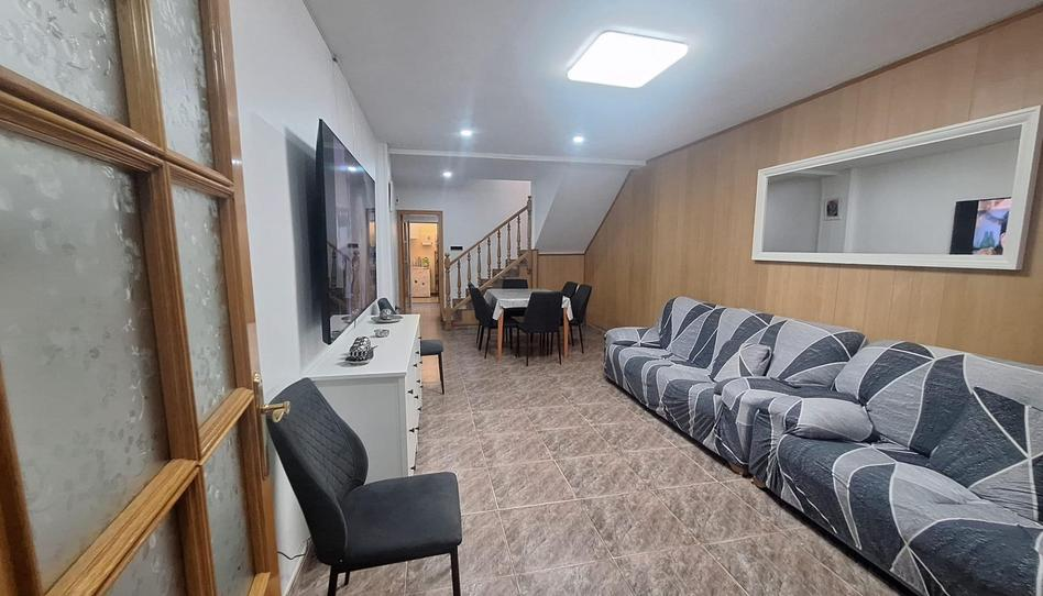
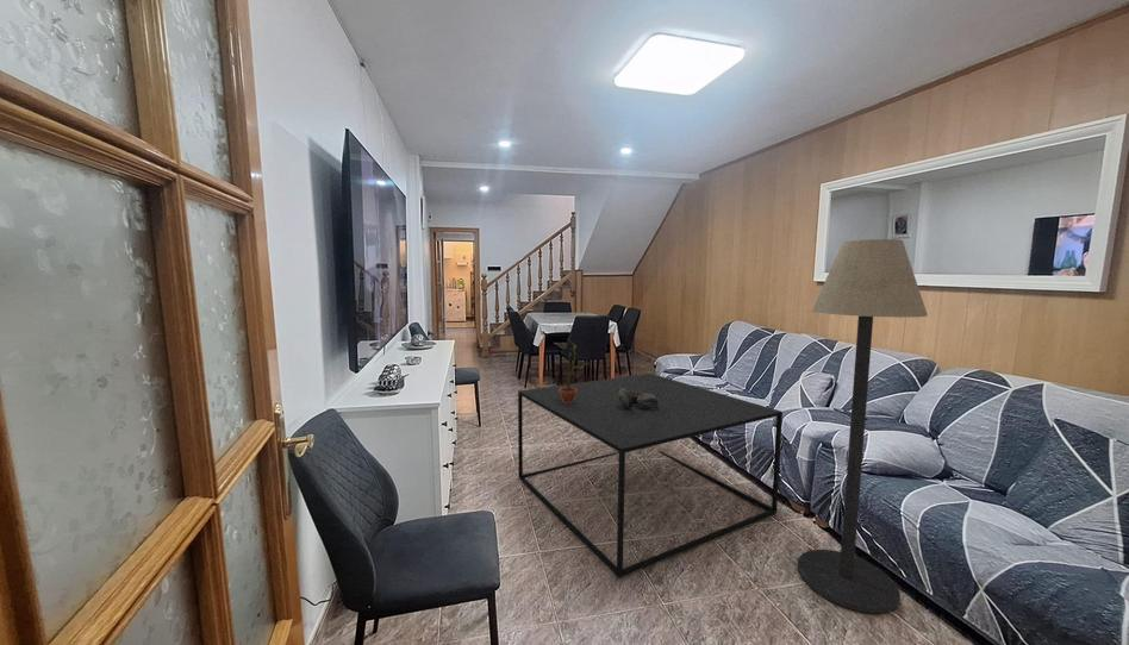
+ coffee table [517,372,784,578]
+ potted plant [557,337,592,403]
+ decorative bowl [618,388,659,411]
+ floor lamp [797,238,929,614]
